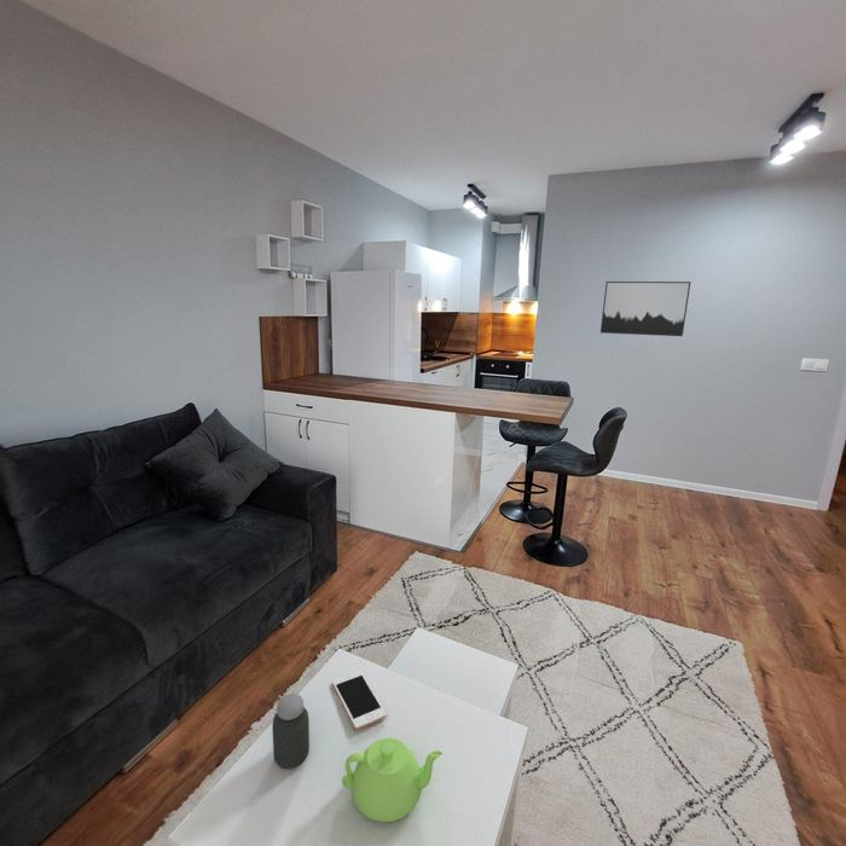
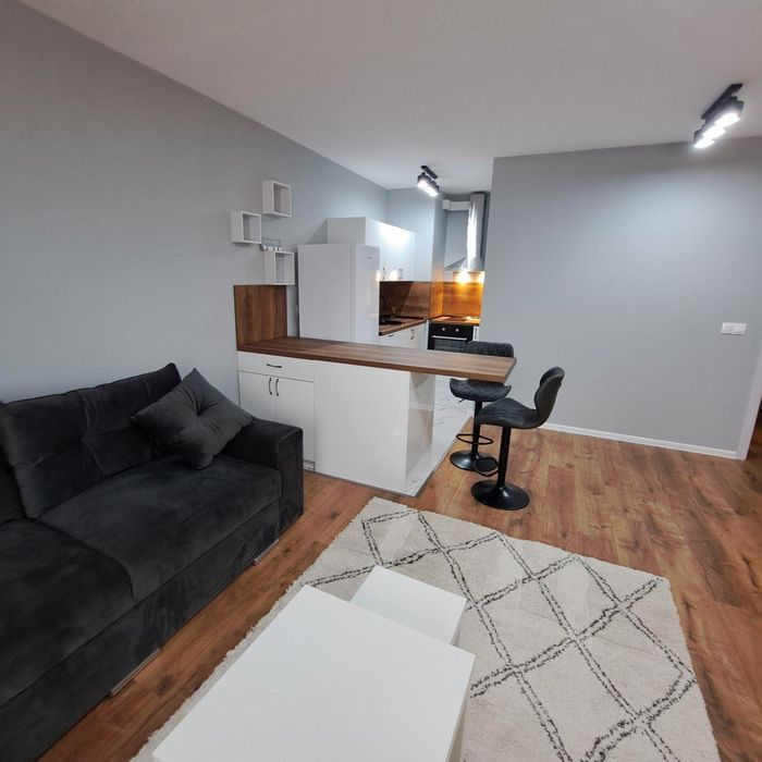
- jar [271,693,311,770]
- wall art [599,280,693,337]
- cell phone [331,670,388,731]
- teapot [341,737,444,823]
